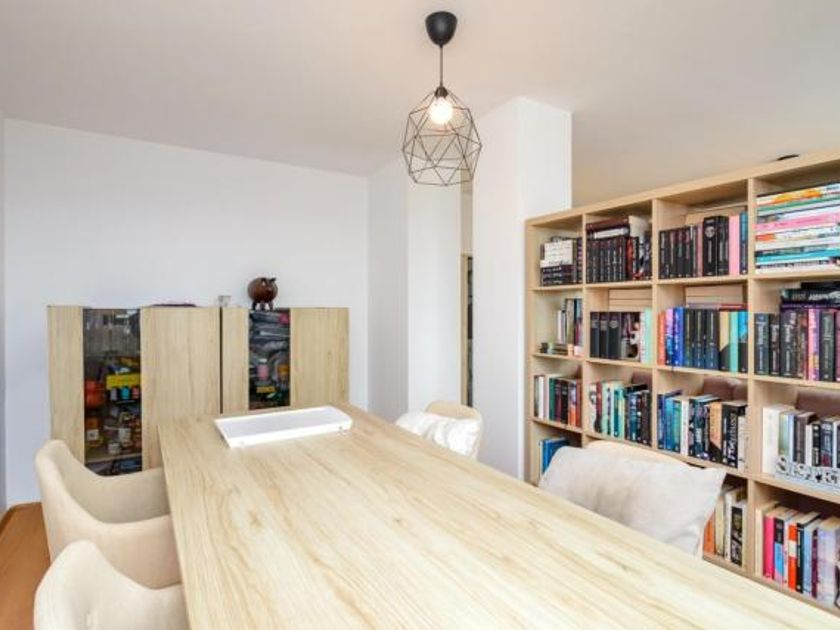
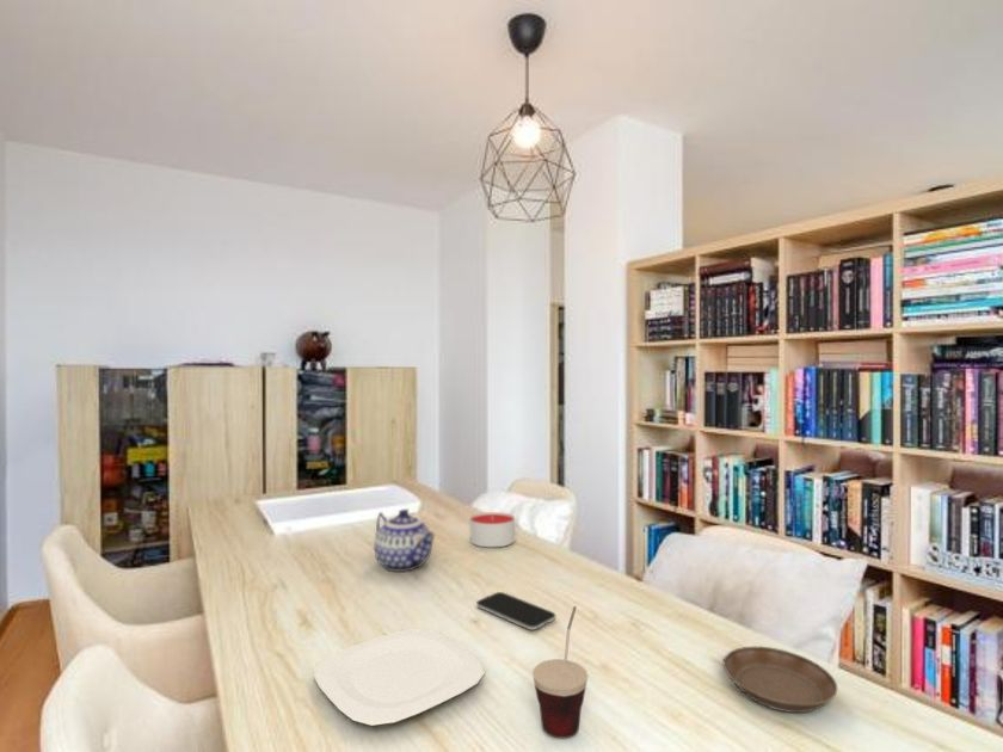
+ smartphone [475,591,556,631]
+ cup [531,605,589,739]
+ saucer [722,646,838,714]
+ candle [469,511,516,548]
+ plate [313,628,486,728]
+ teapot [373,508,436,573]
